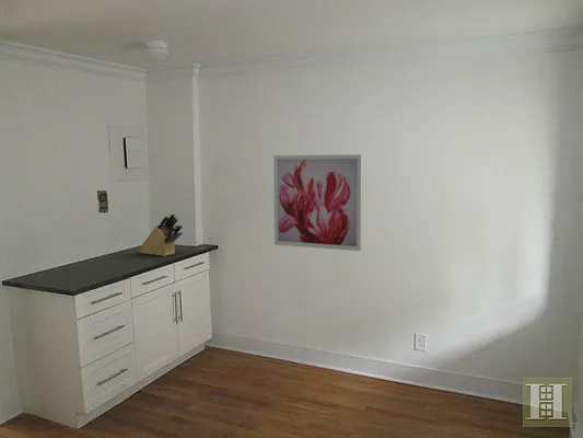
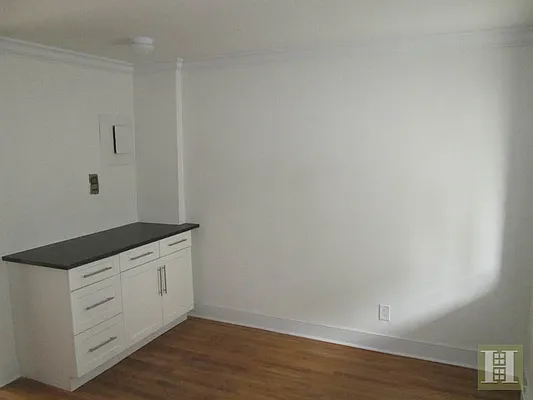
- wall art [272,153,363,252]
- knife block [138,212,184,257]
